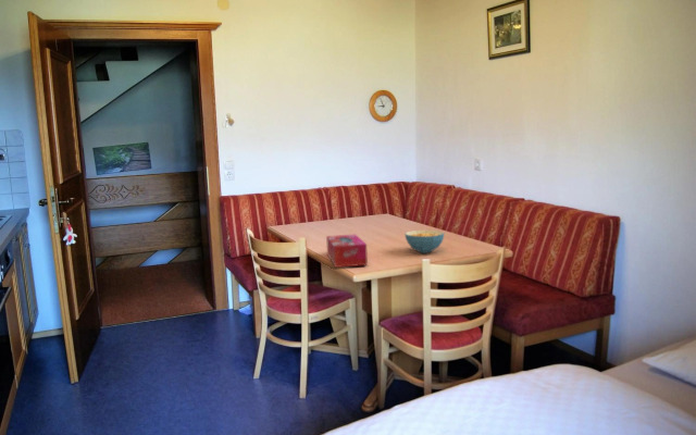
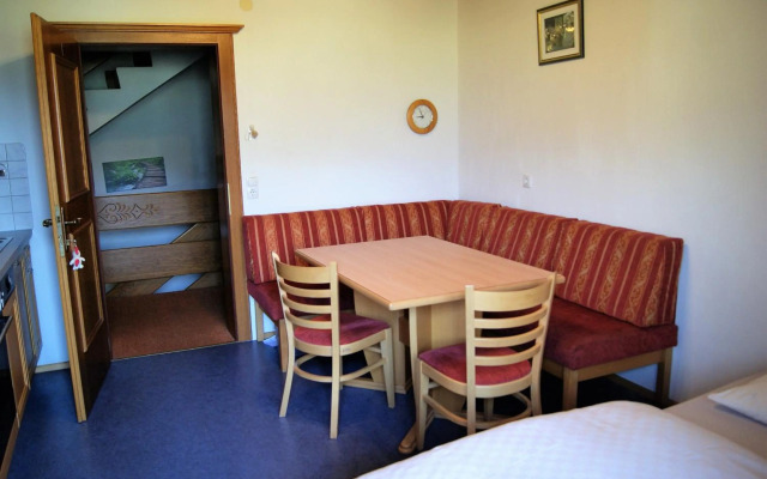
- cereal bowl [403,229,445,254]
- tissue box [325,234,369,269]
